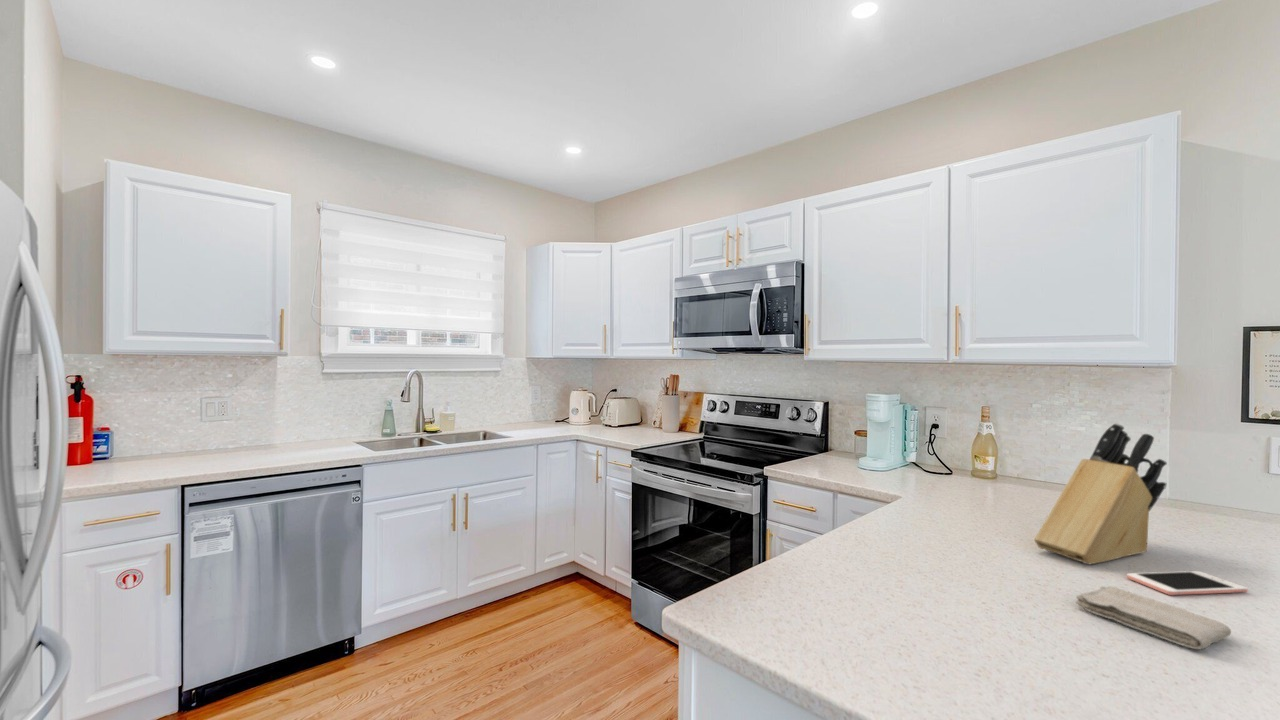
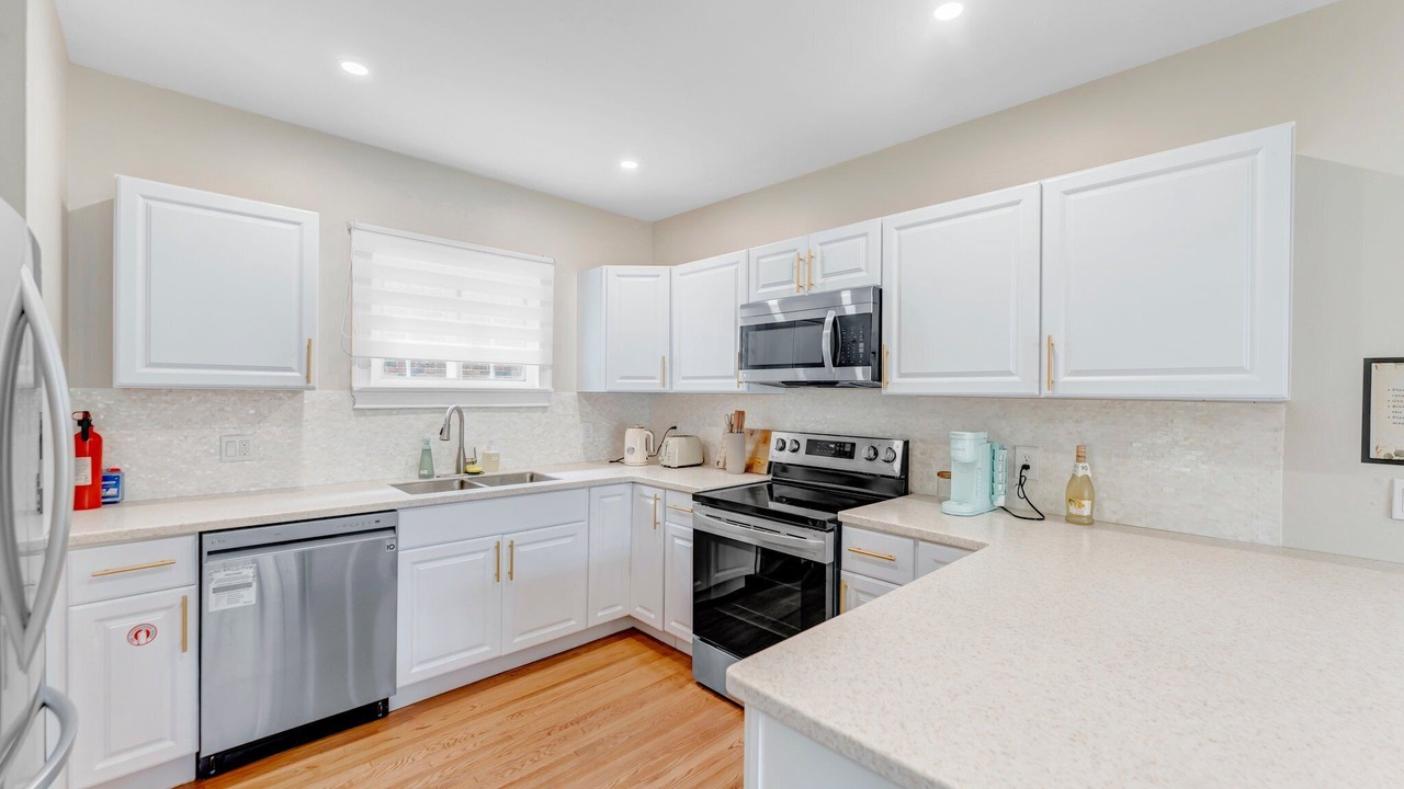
- knife block [1033,422,1168,565]
- cell phone [1126,570,1249,596]
- washcloth [1075,585,1232,650]
